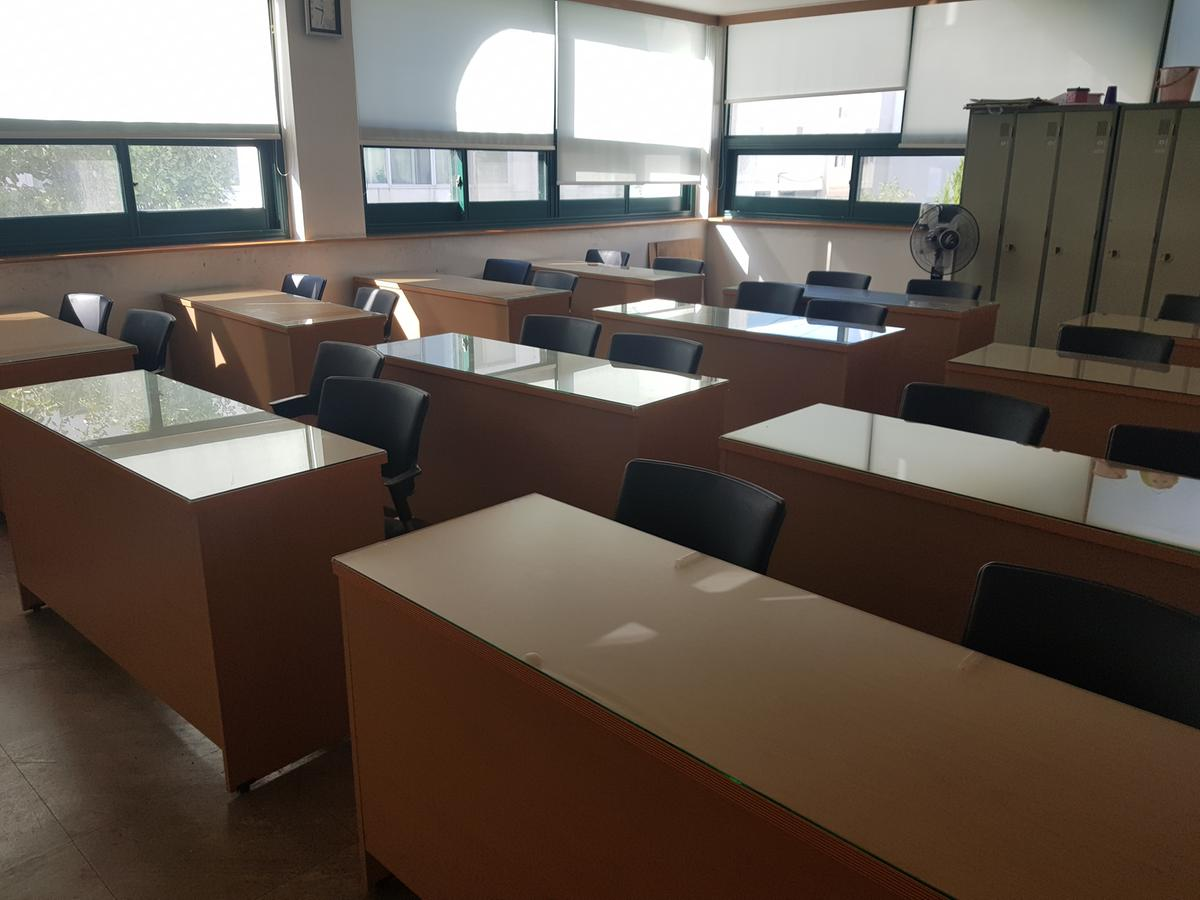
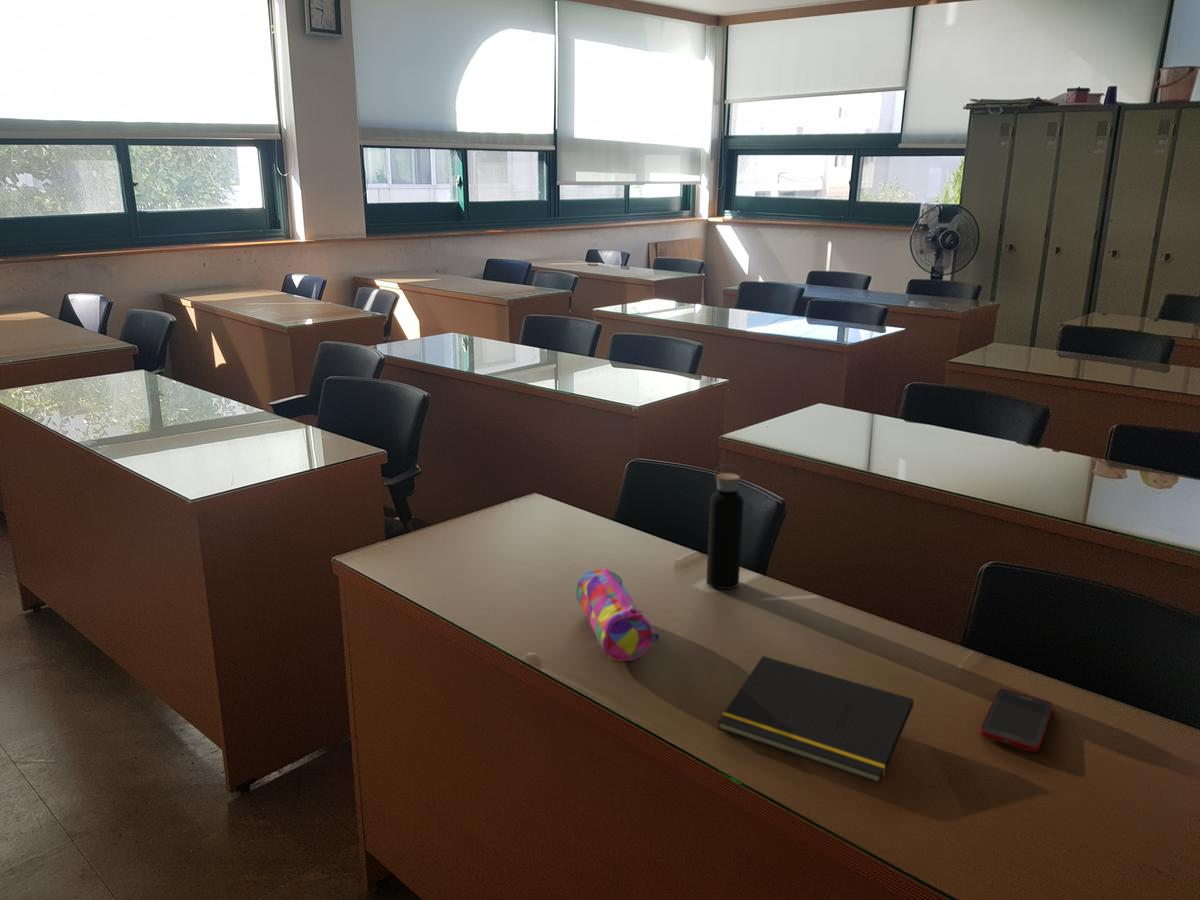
+ water bottle [705,464,744,590]
+ notepad [717,655,915,785]
+ cell phone [979,687,1054,753]
+ pencil case [575,567,660,662]
